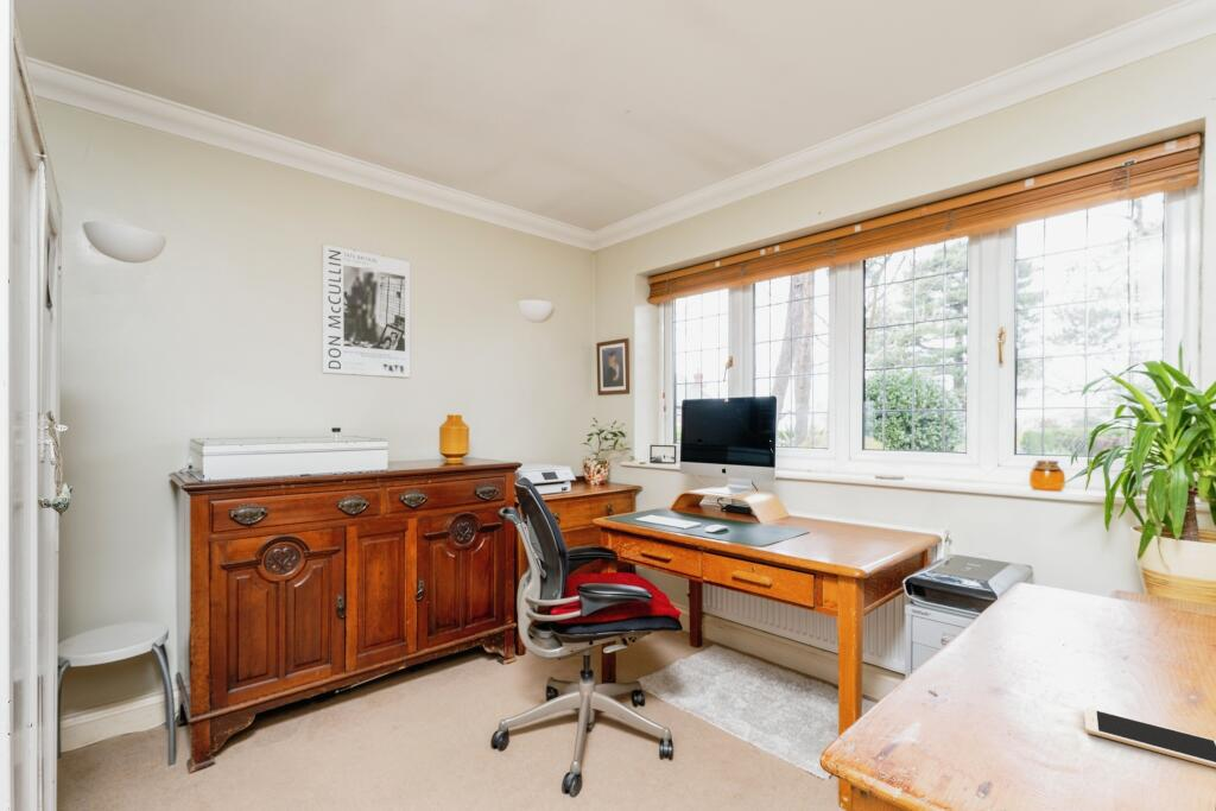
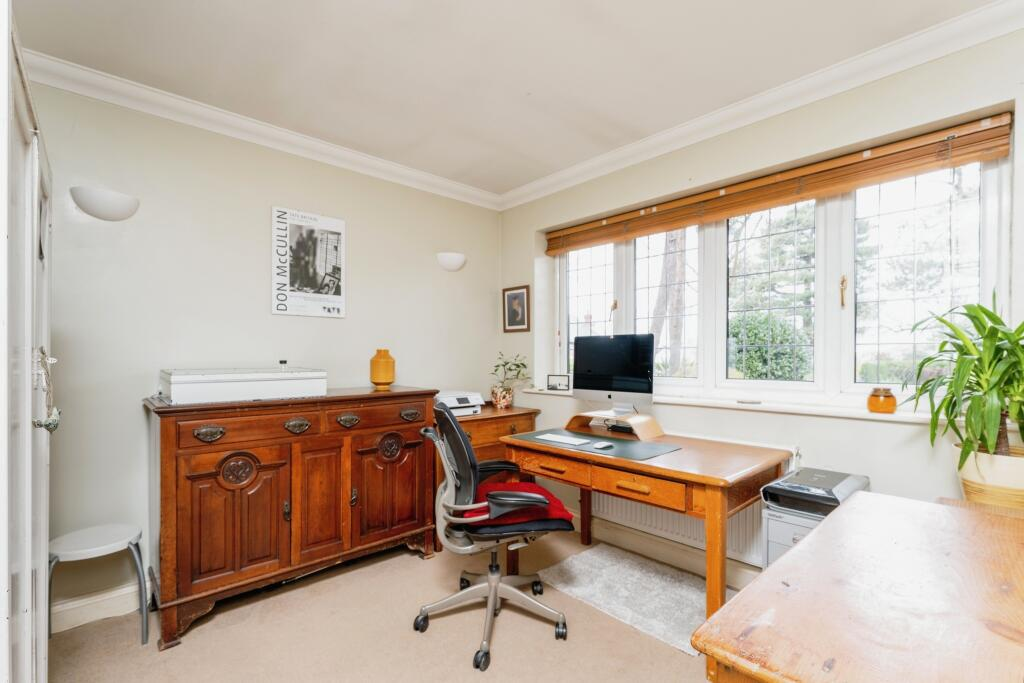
- cell phone [1083,707,1216,769]
